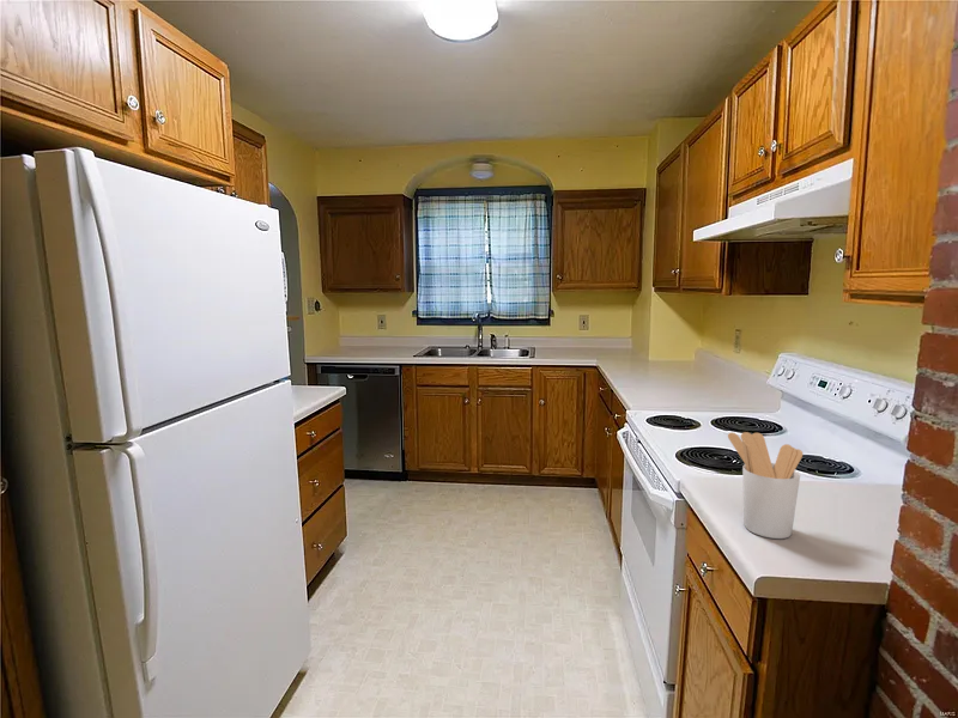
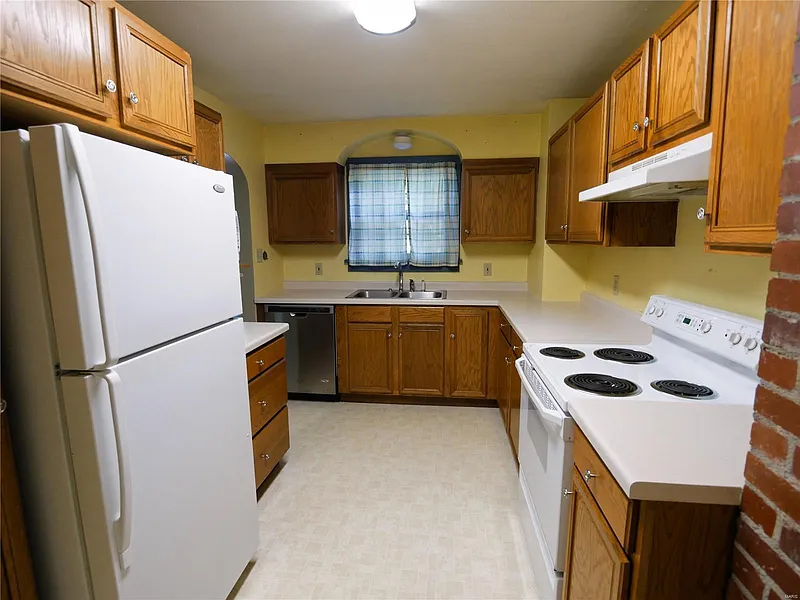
- utensil holder [727,431,804,540]
